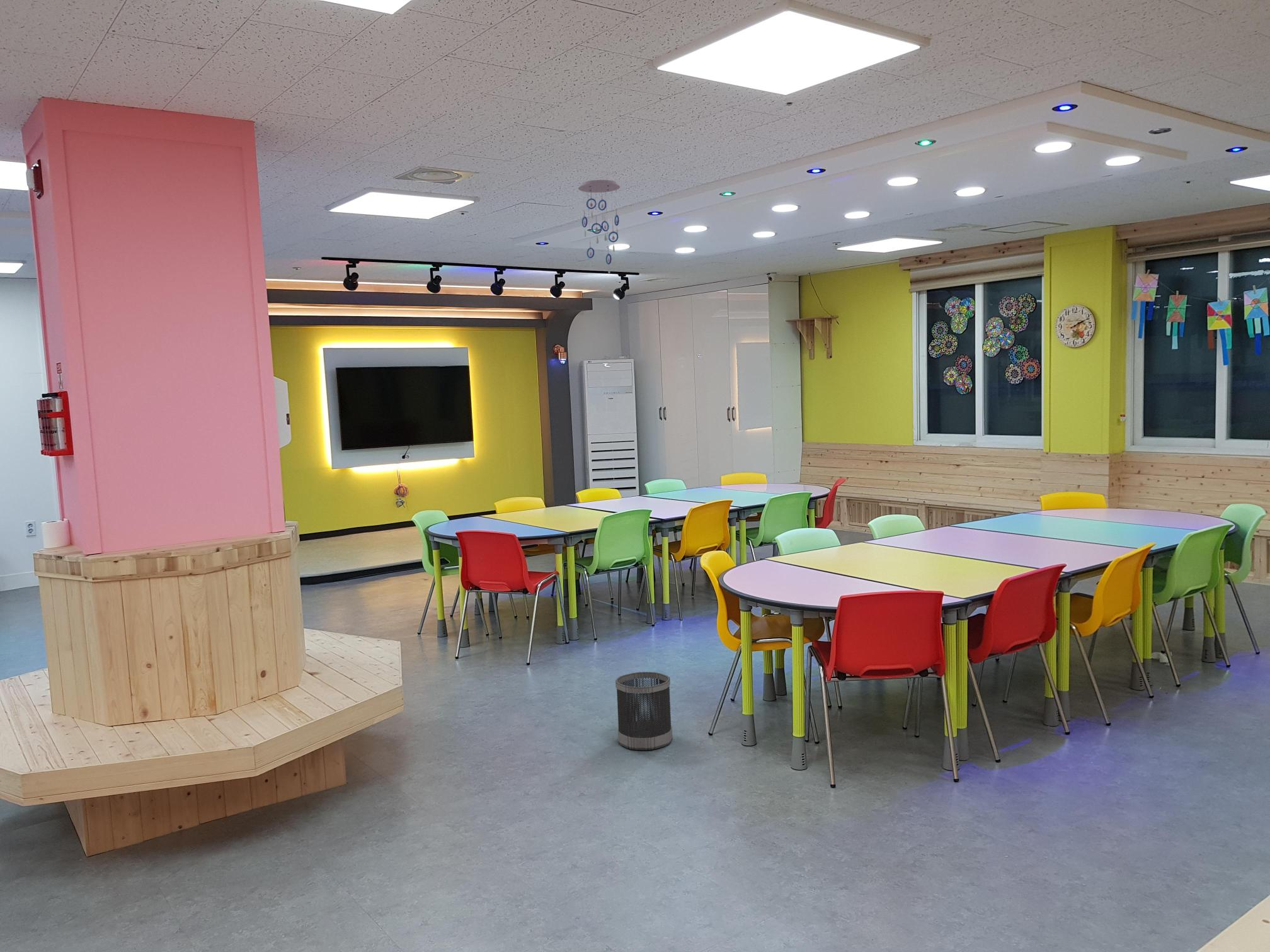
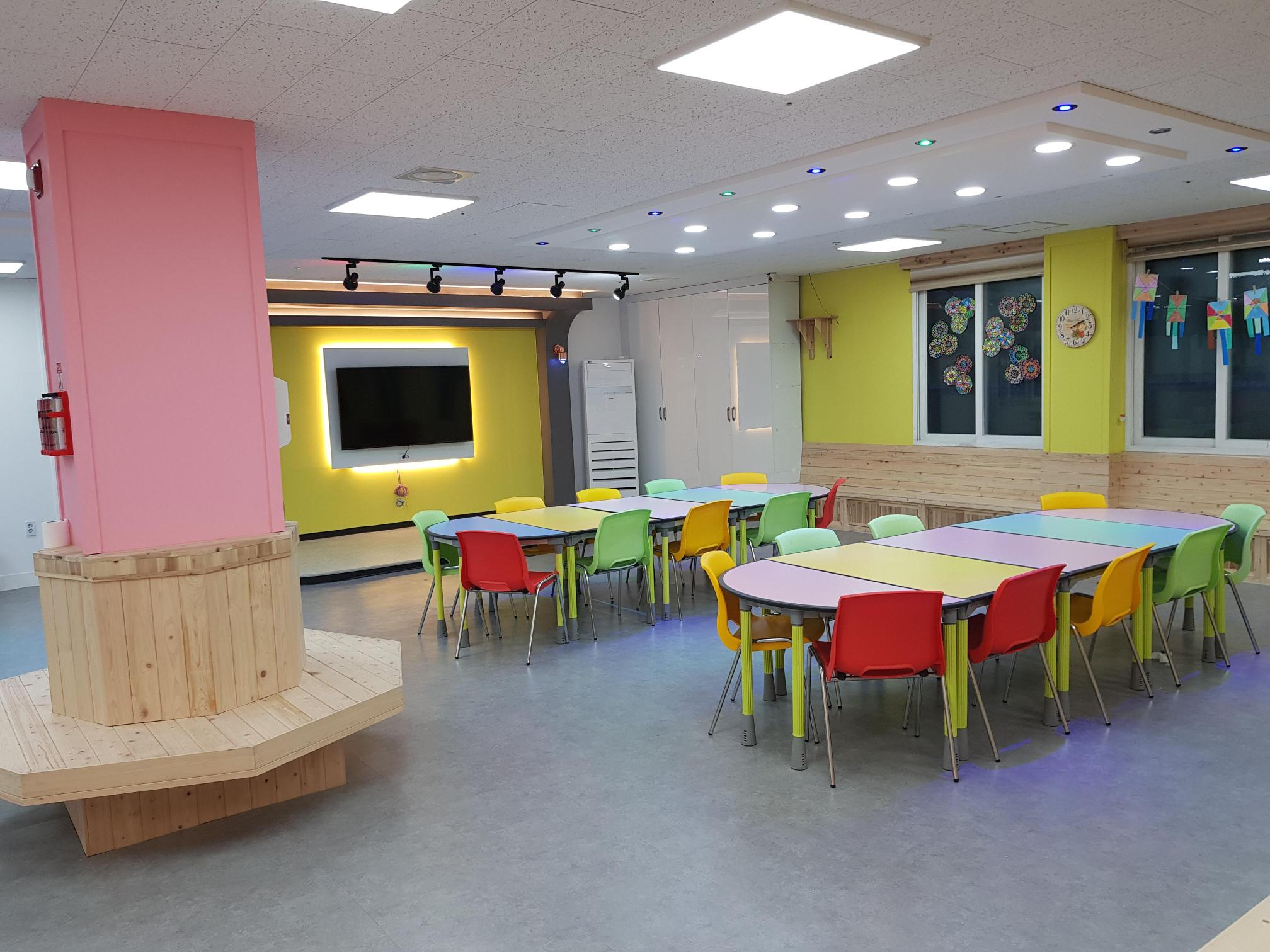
- wastebasket [615,671,673,751]
- ceiling mobile [578,179,621,275]
